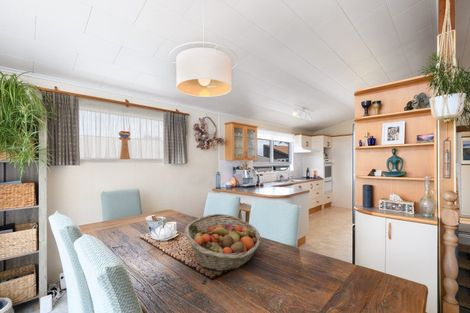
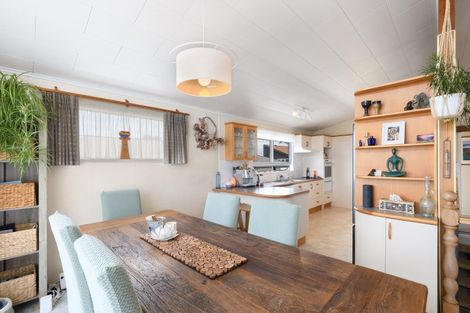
- fruit basket [184,213,262,272]
